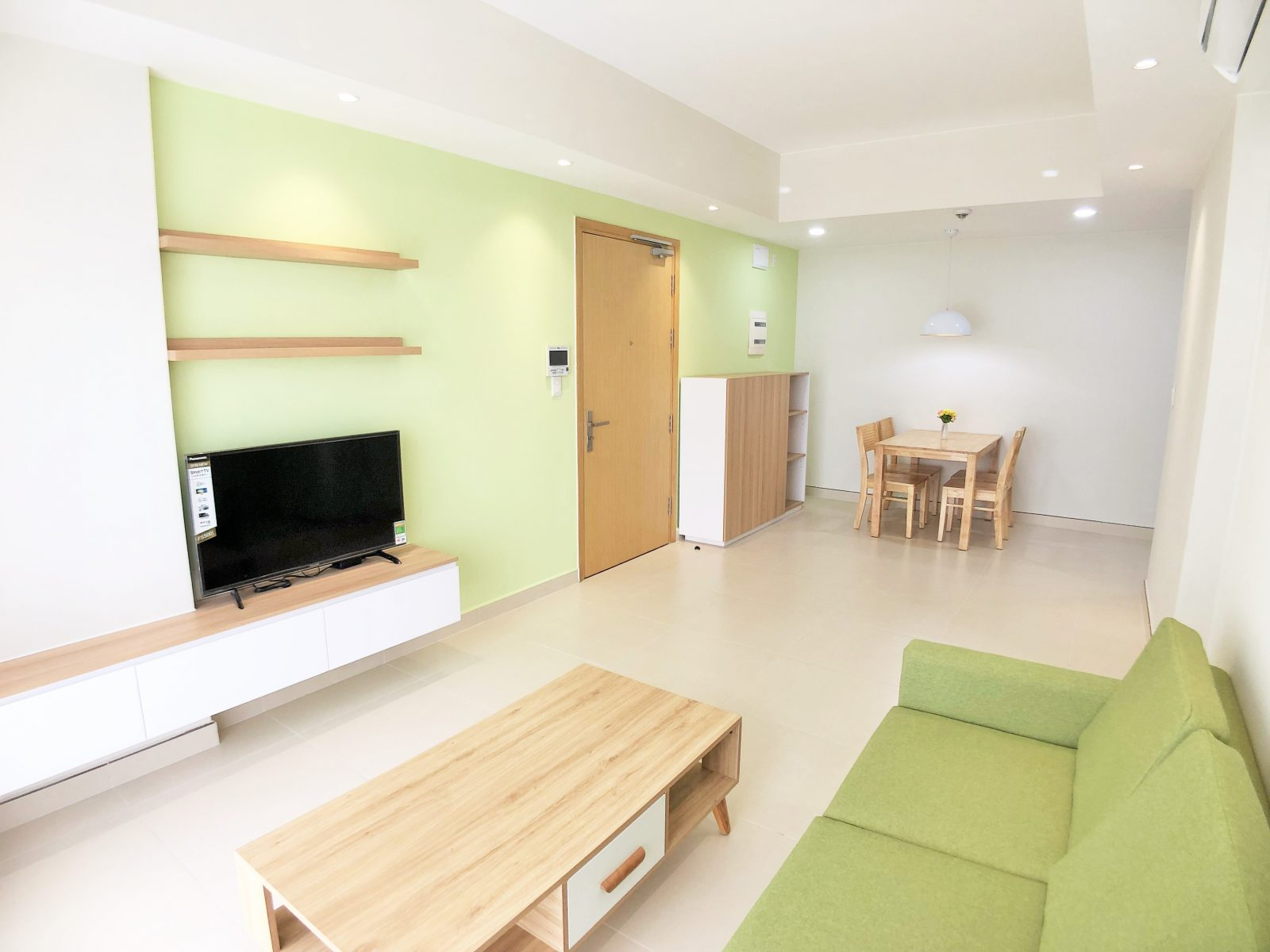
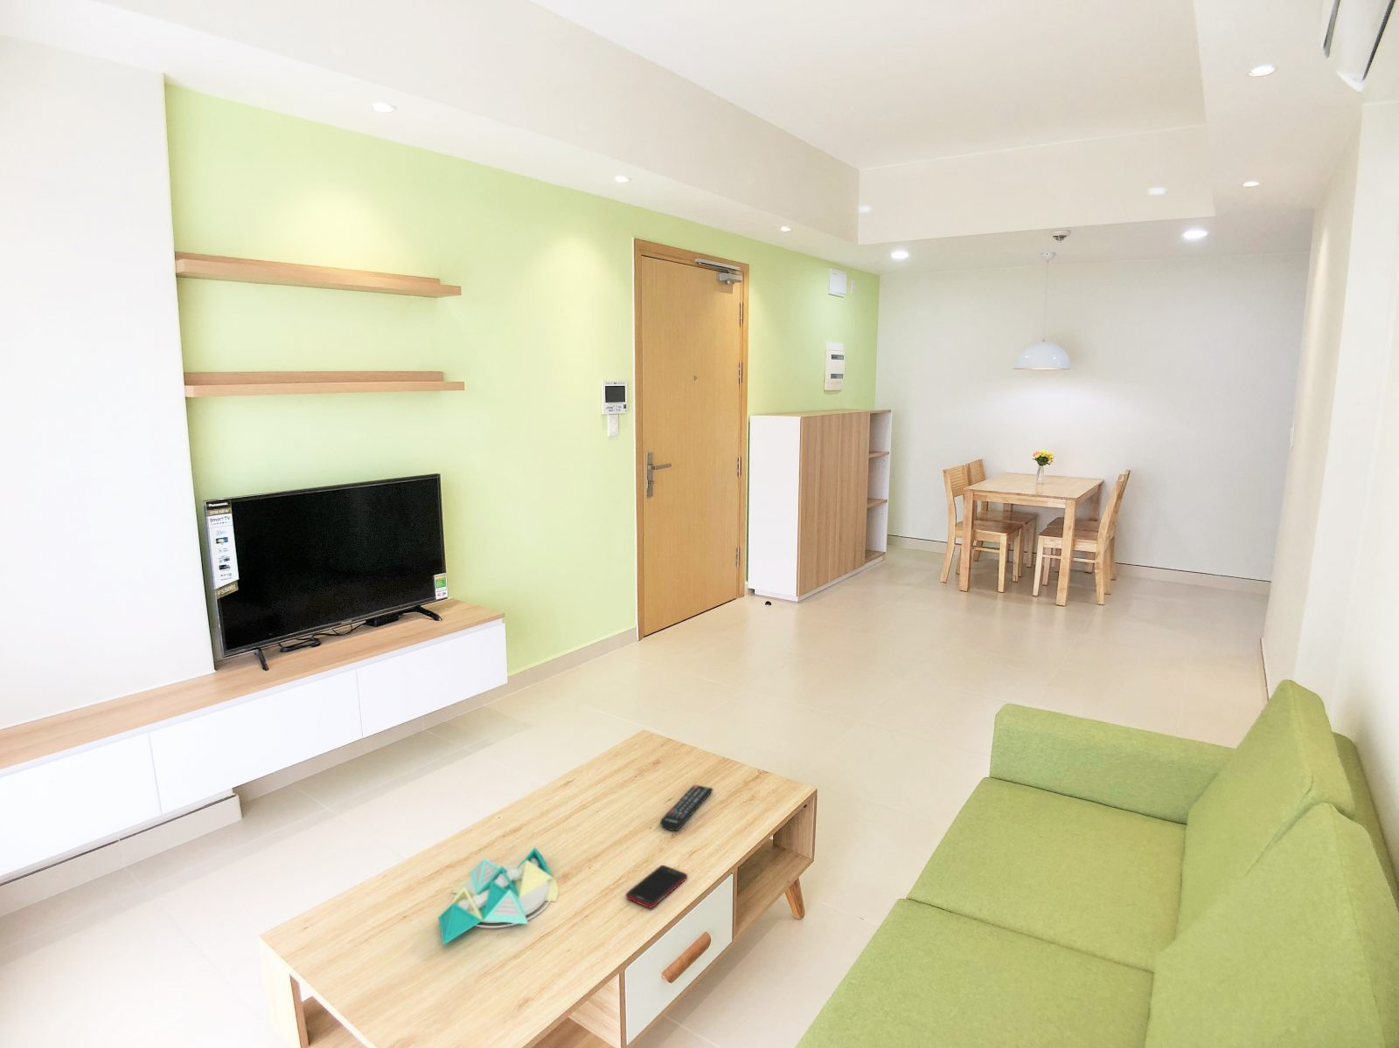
+ remote control [659,784,714,831]
+ board game [437,847,560,946]
+ cell phone [626,864,688,909]
